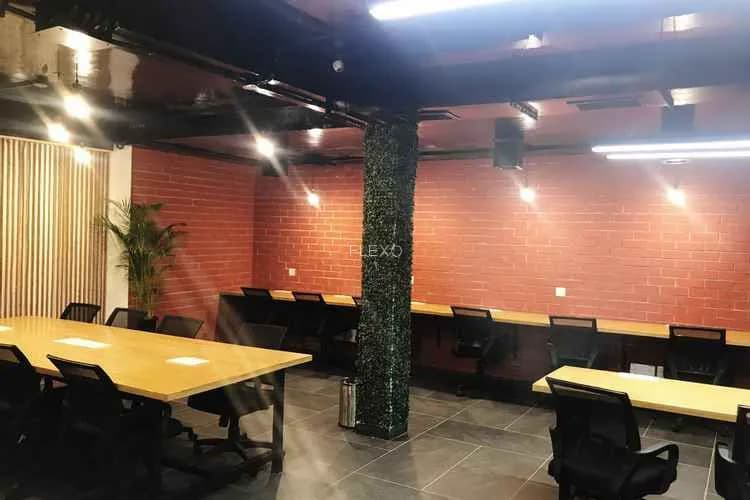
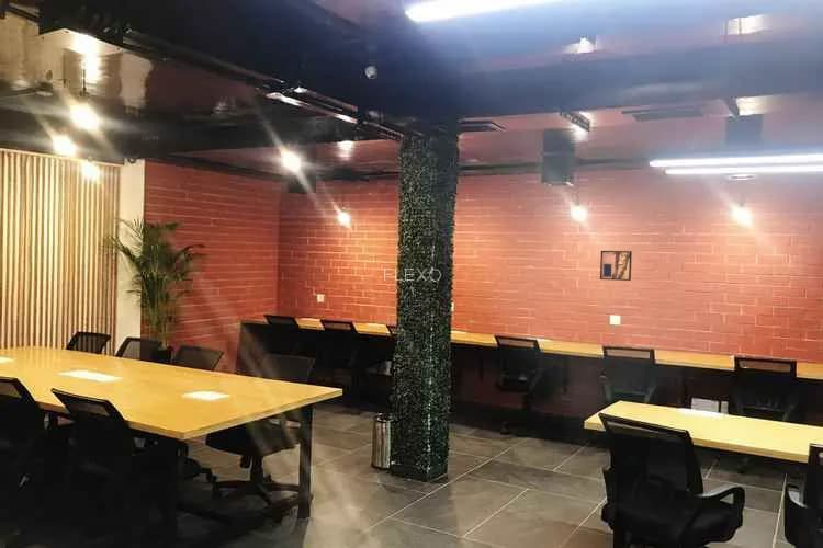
+ wall art [599,250,633,282]
